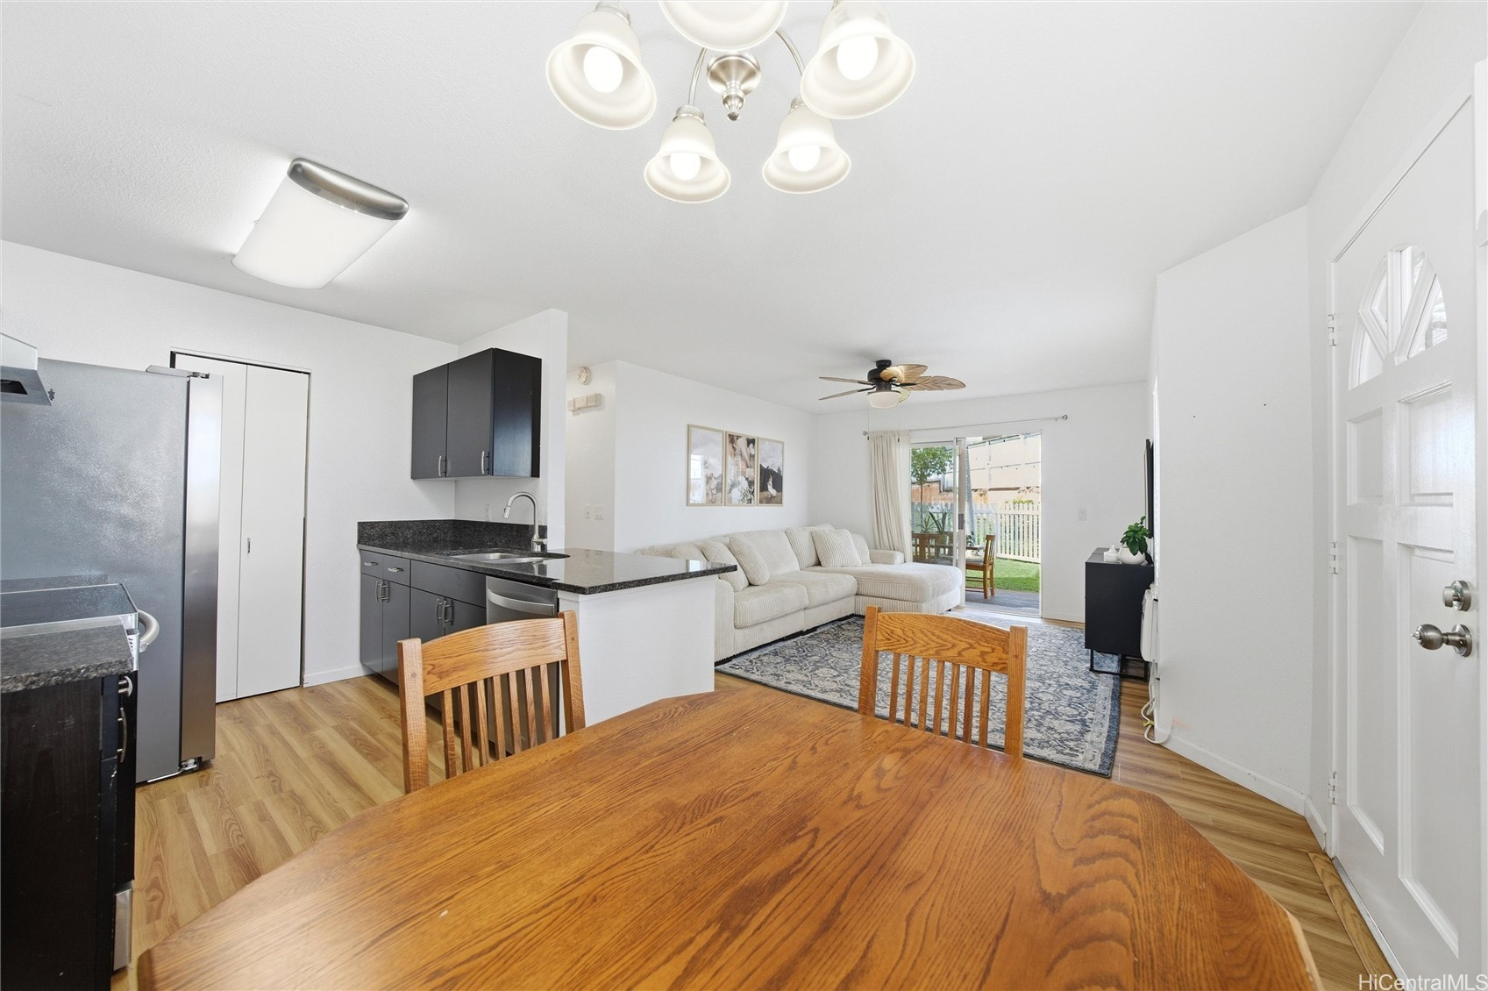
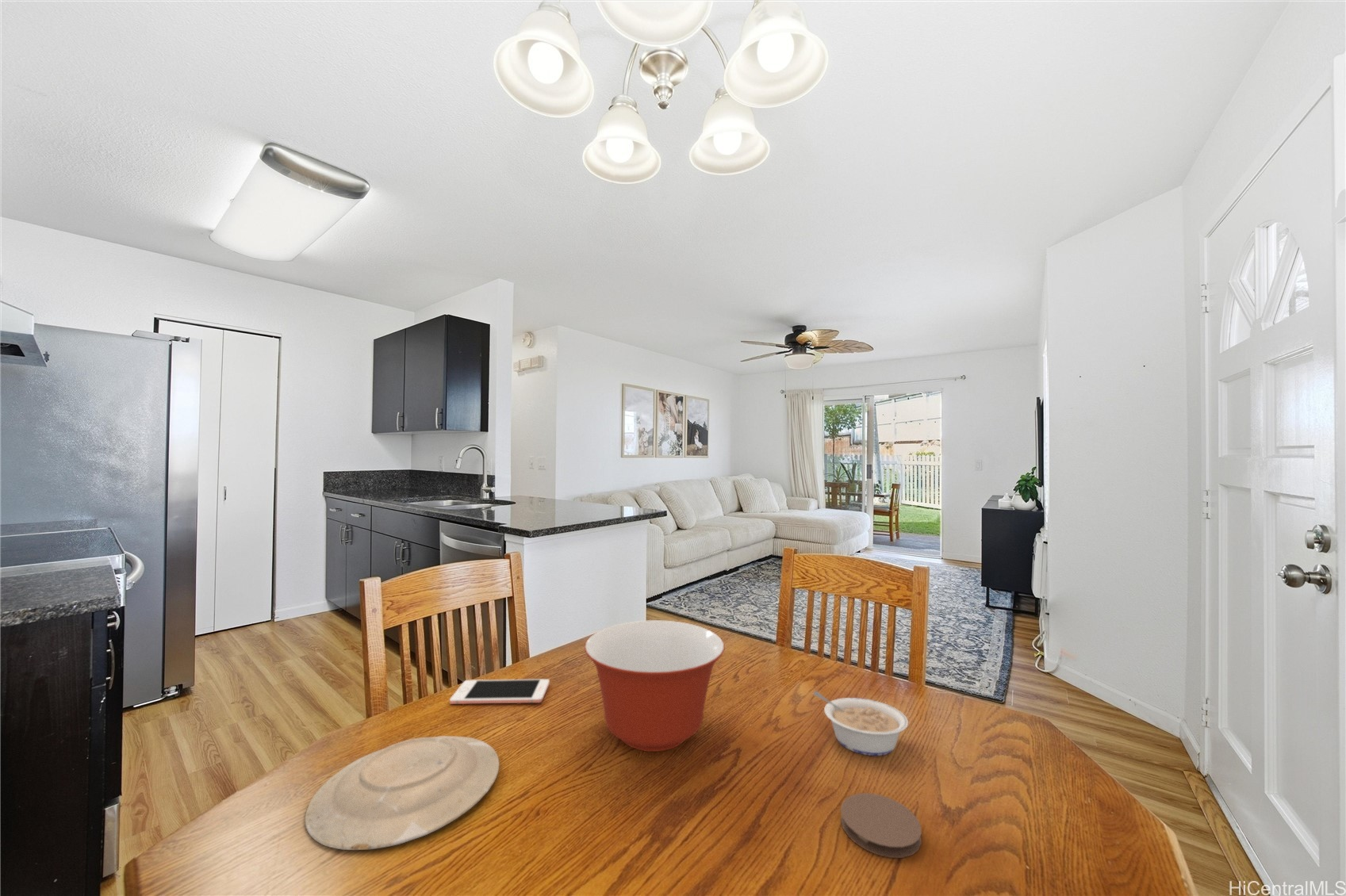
+ mixing bowl [584,619,725,752]
+ coaster [840,792,922,859]
+ plate [305,735,500,851]
+ legume [813,691,909,756]
+ cell phone [449,679,550,705]
